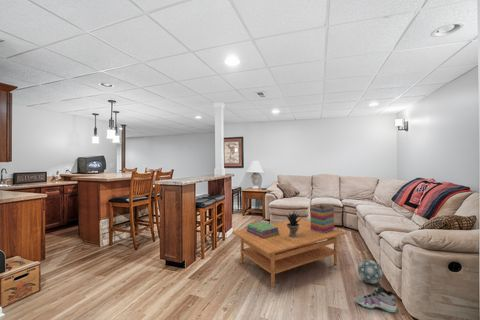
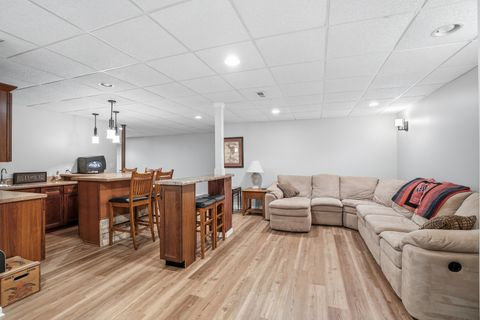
- decorative box [309,203,336,233]
- ball [357,259,383,285]
- coffee table [231,218,347,288]
- potted plant [285,210,304,238]
- sneaker [354,281,398,313]
- stack of books [246,221,280,239]
